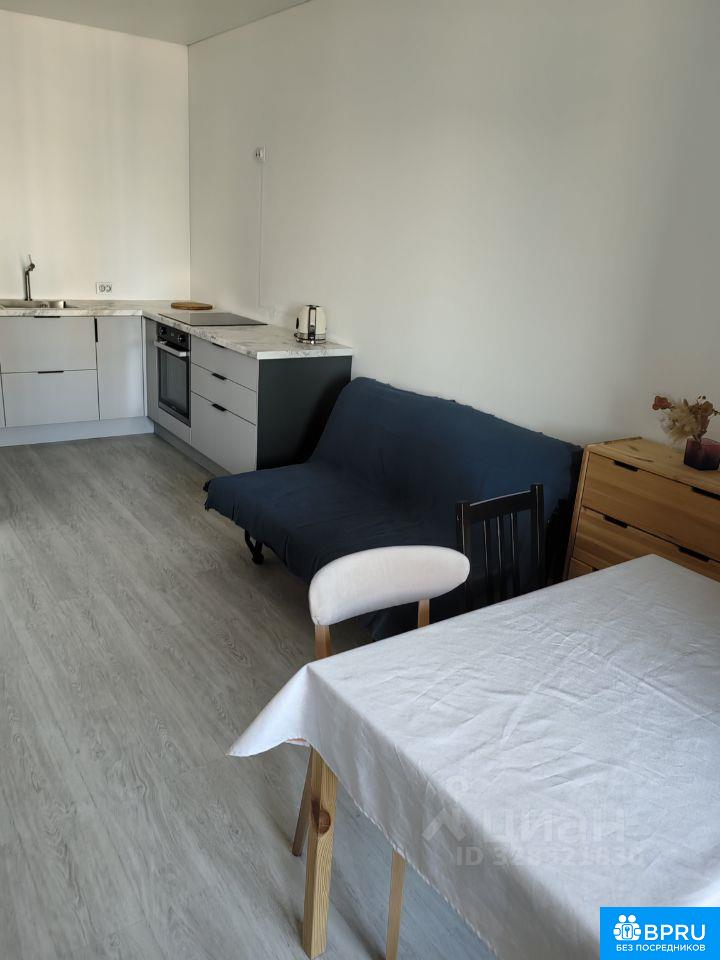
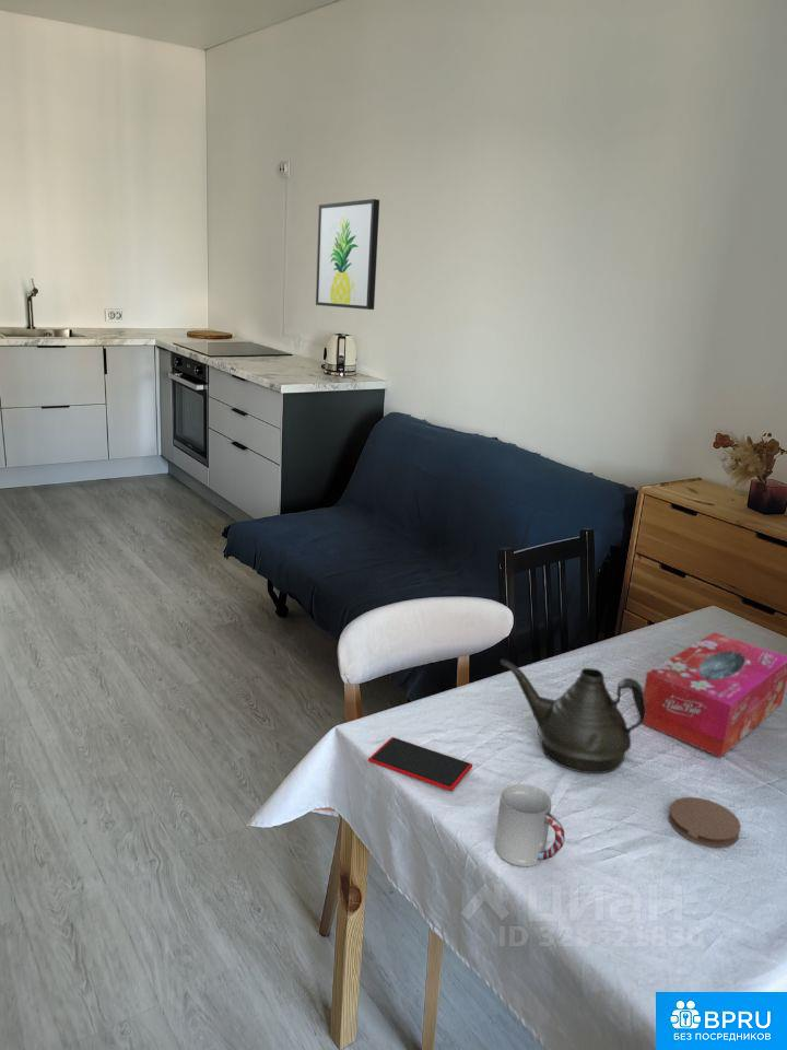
+ teapot [500,658,646,774]
+ cup [494,783,566,867]
+ tissue box [643,631,787,759]
+ wall art [315,198,380,311]
+ smartphone [367,736,473,792]
+ coaster [668,796,742,849]
